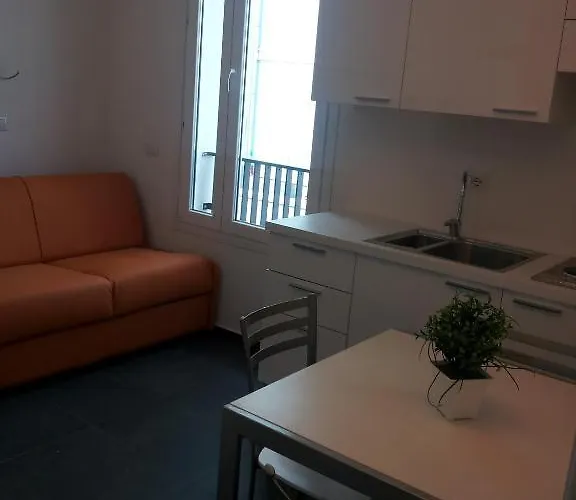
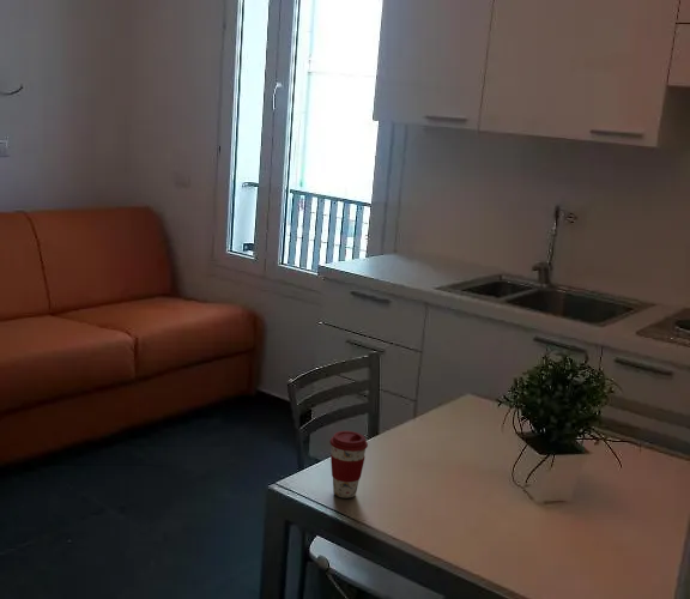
+ coffee cup [328,430,369,500]
